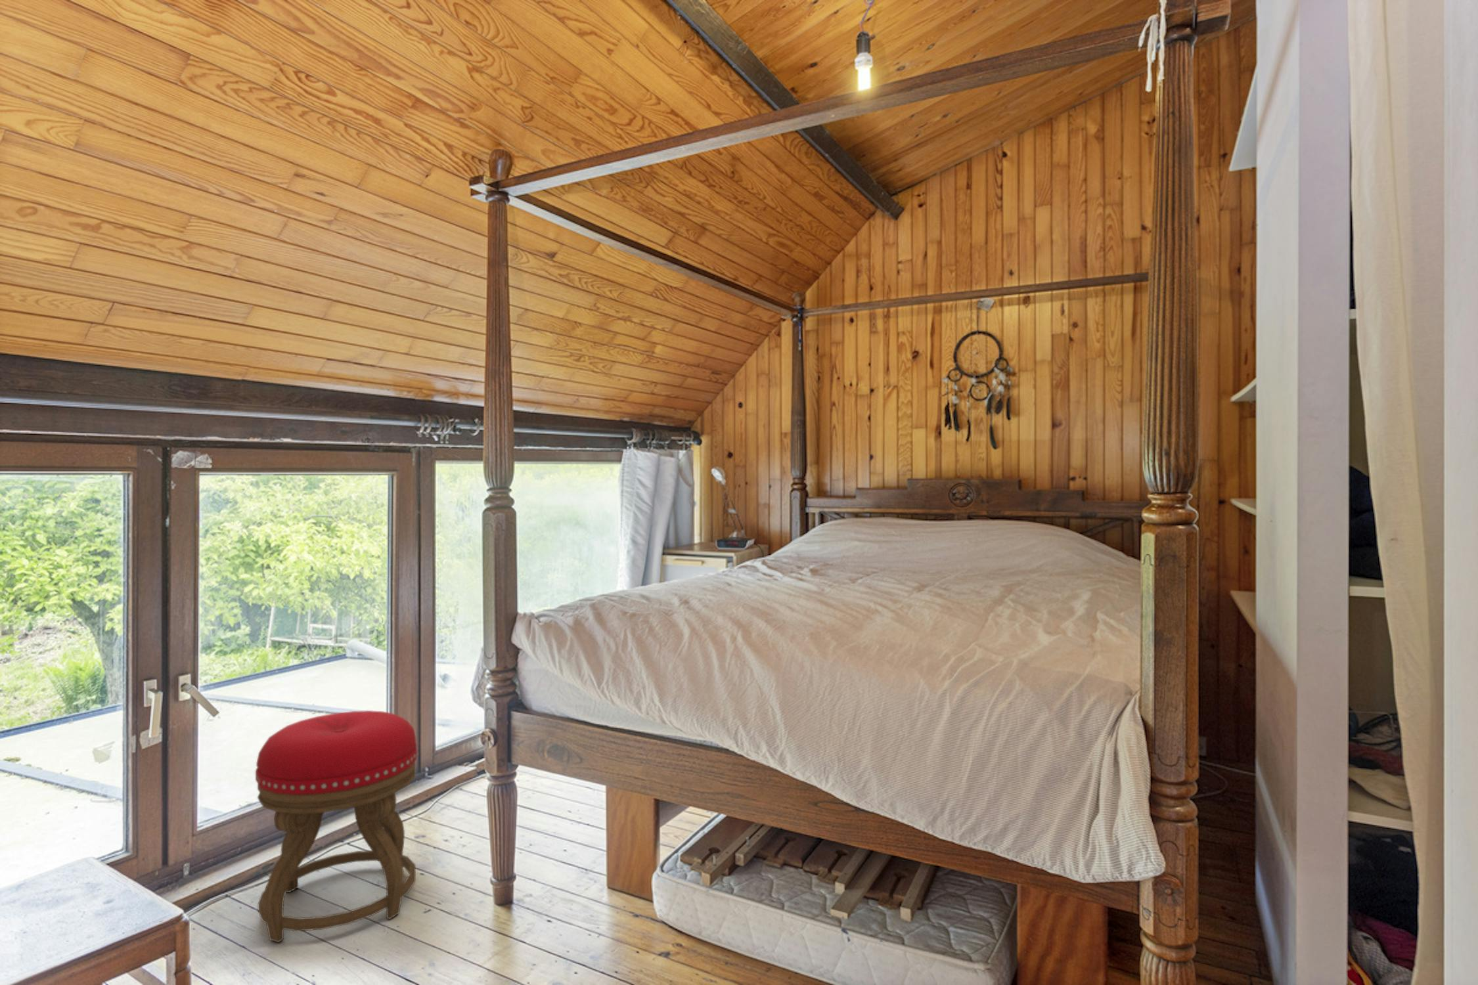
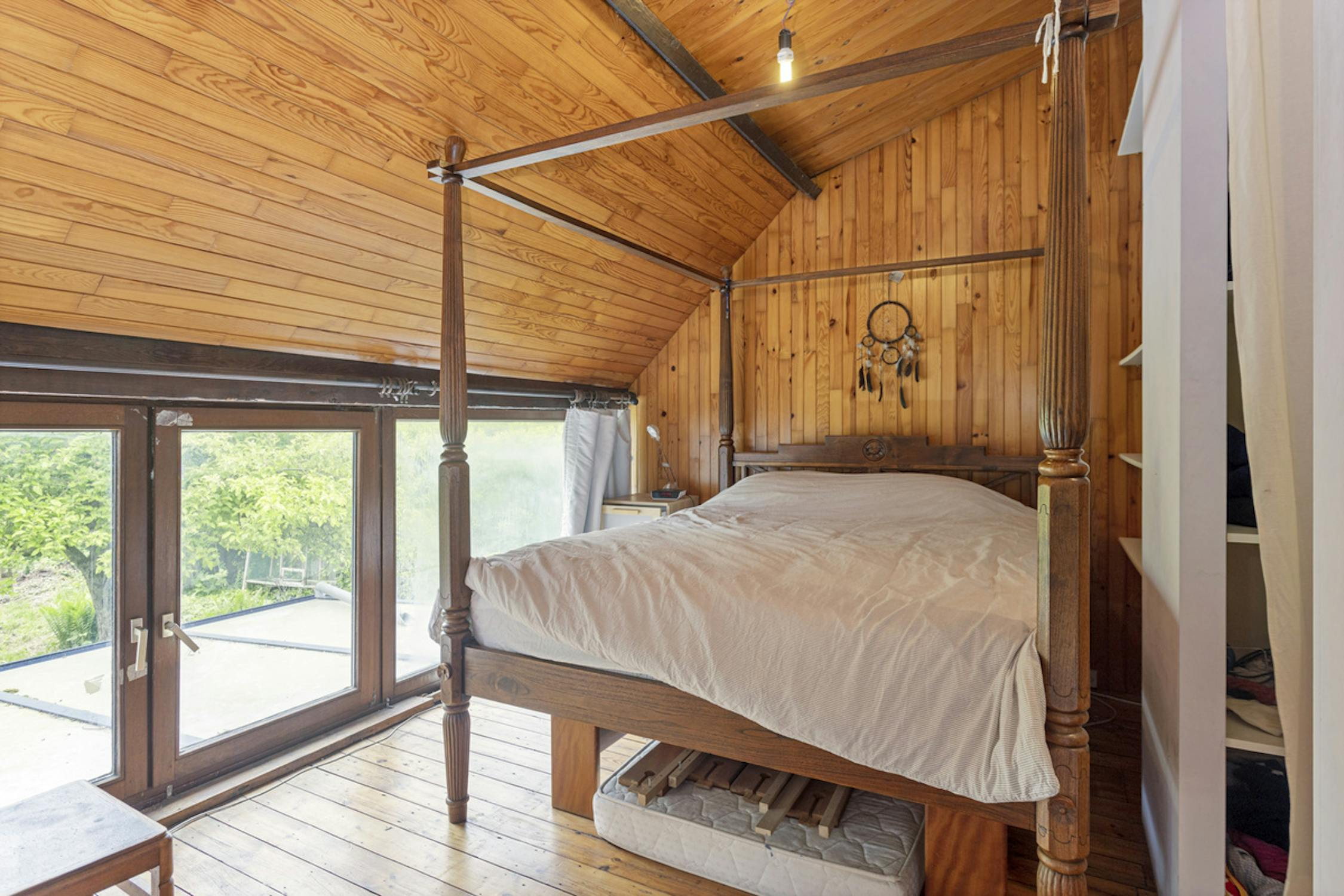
- stool [255,710,418,943]
